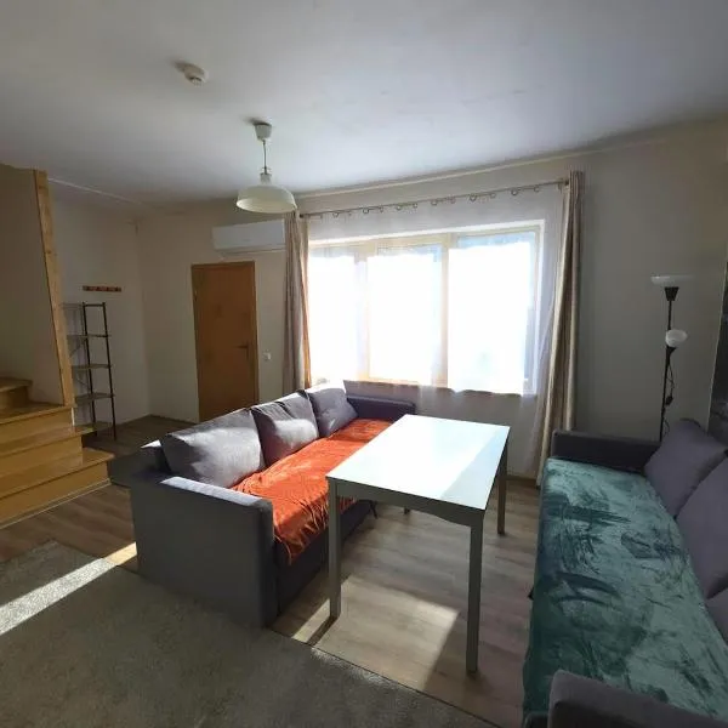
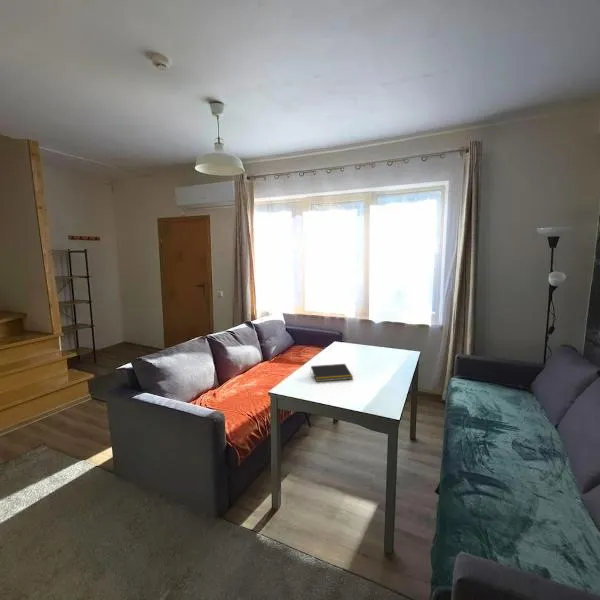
+ notepad [309,363,354,383]
